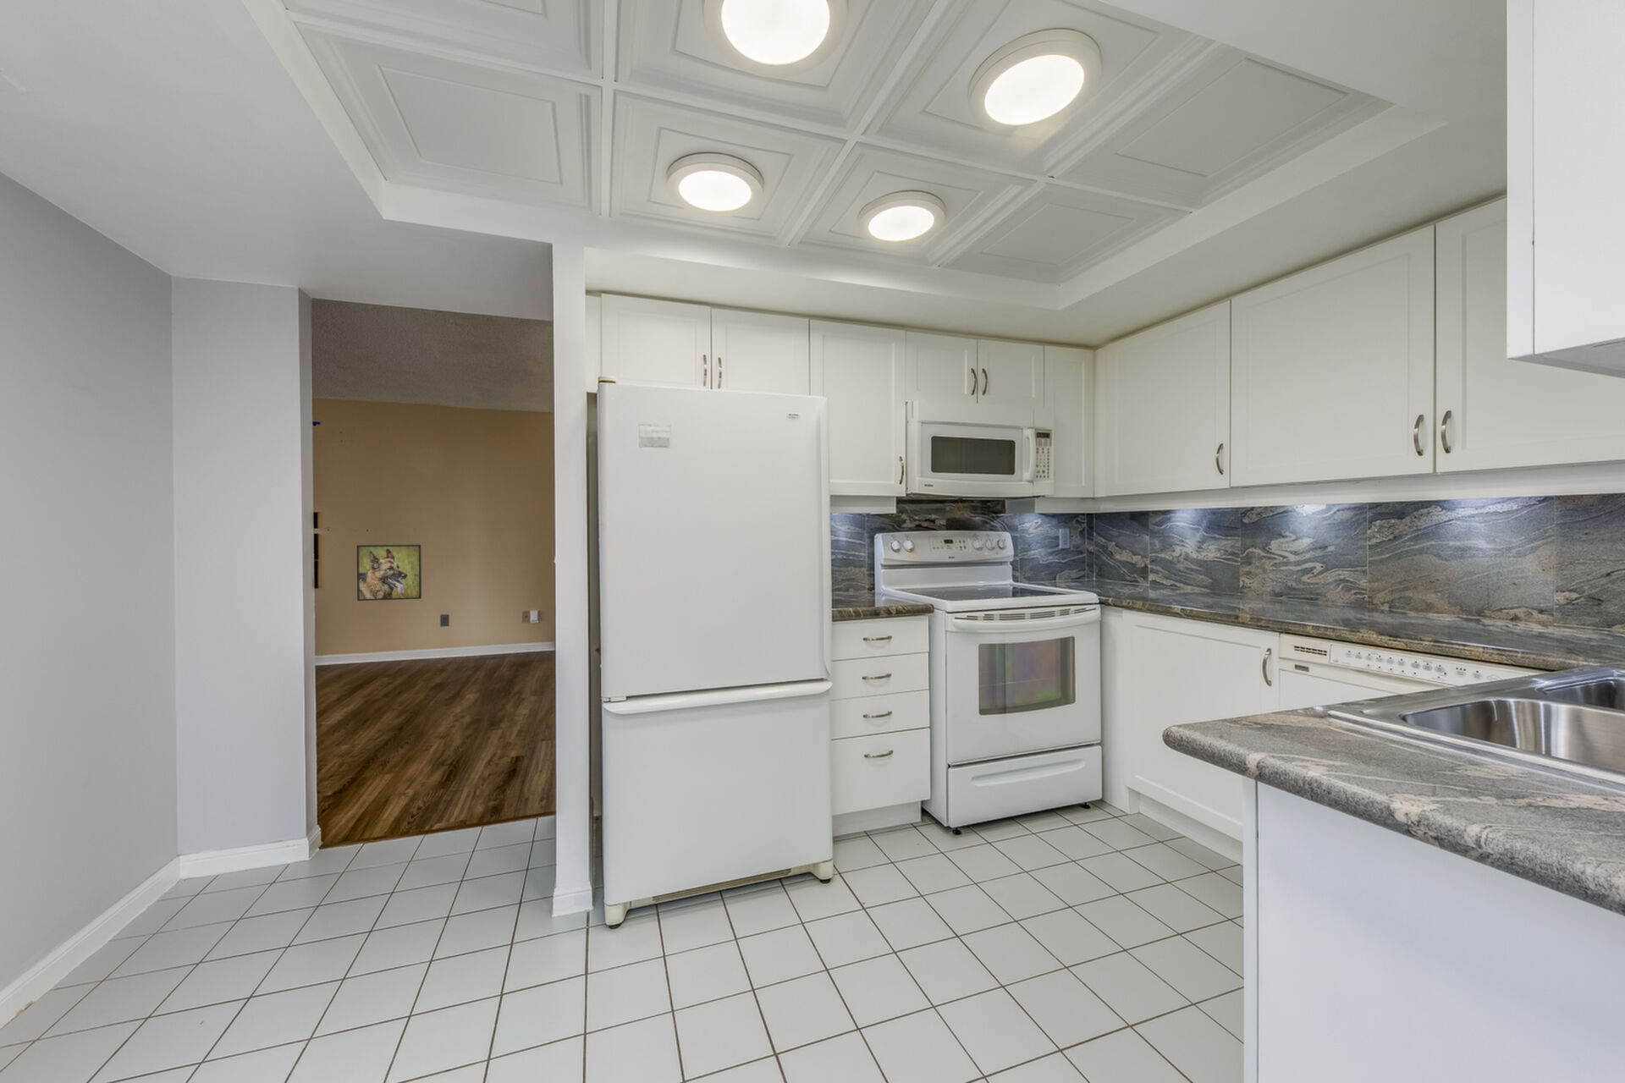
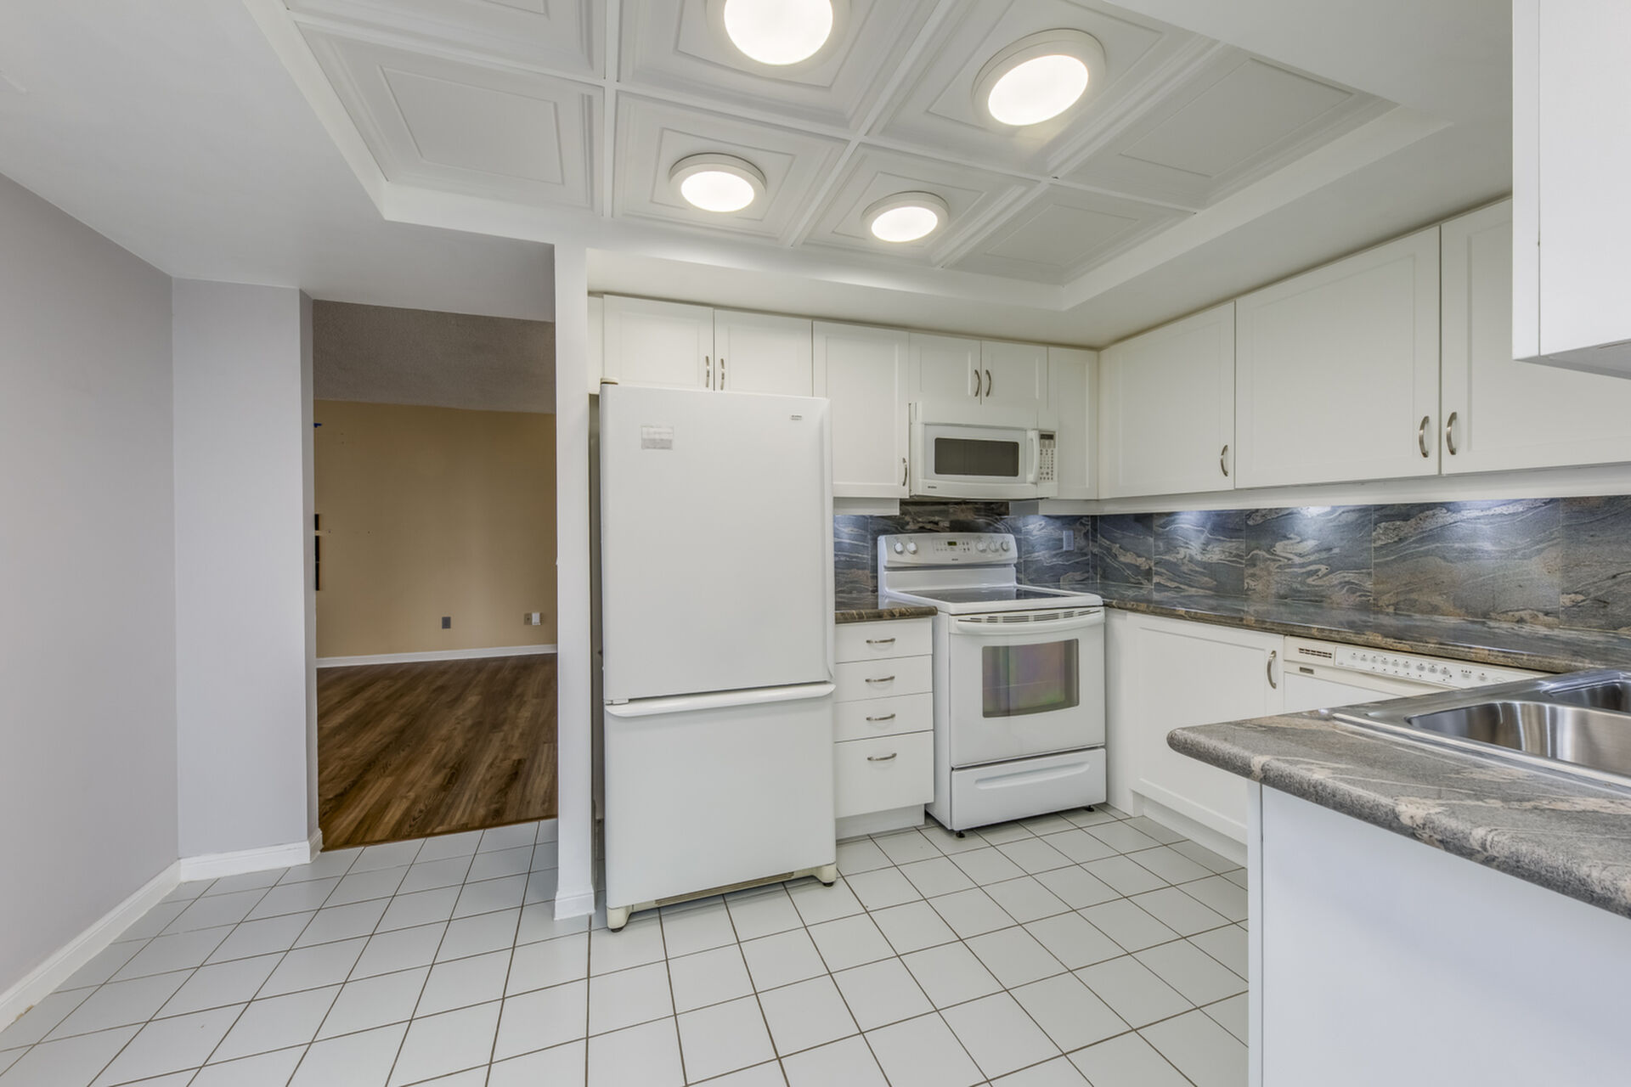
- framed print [355,544,422,602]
